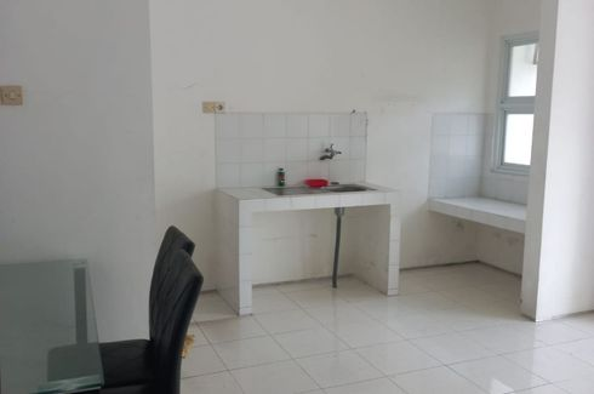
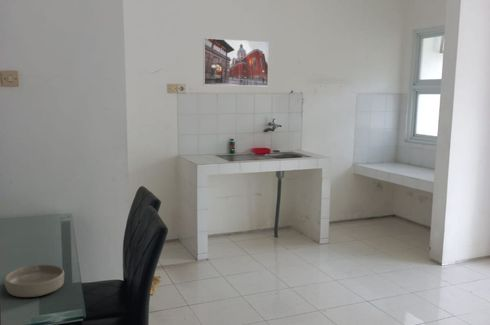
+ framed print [202,37,270,87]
+ bowl [3,263,65,298]
